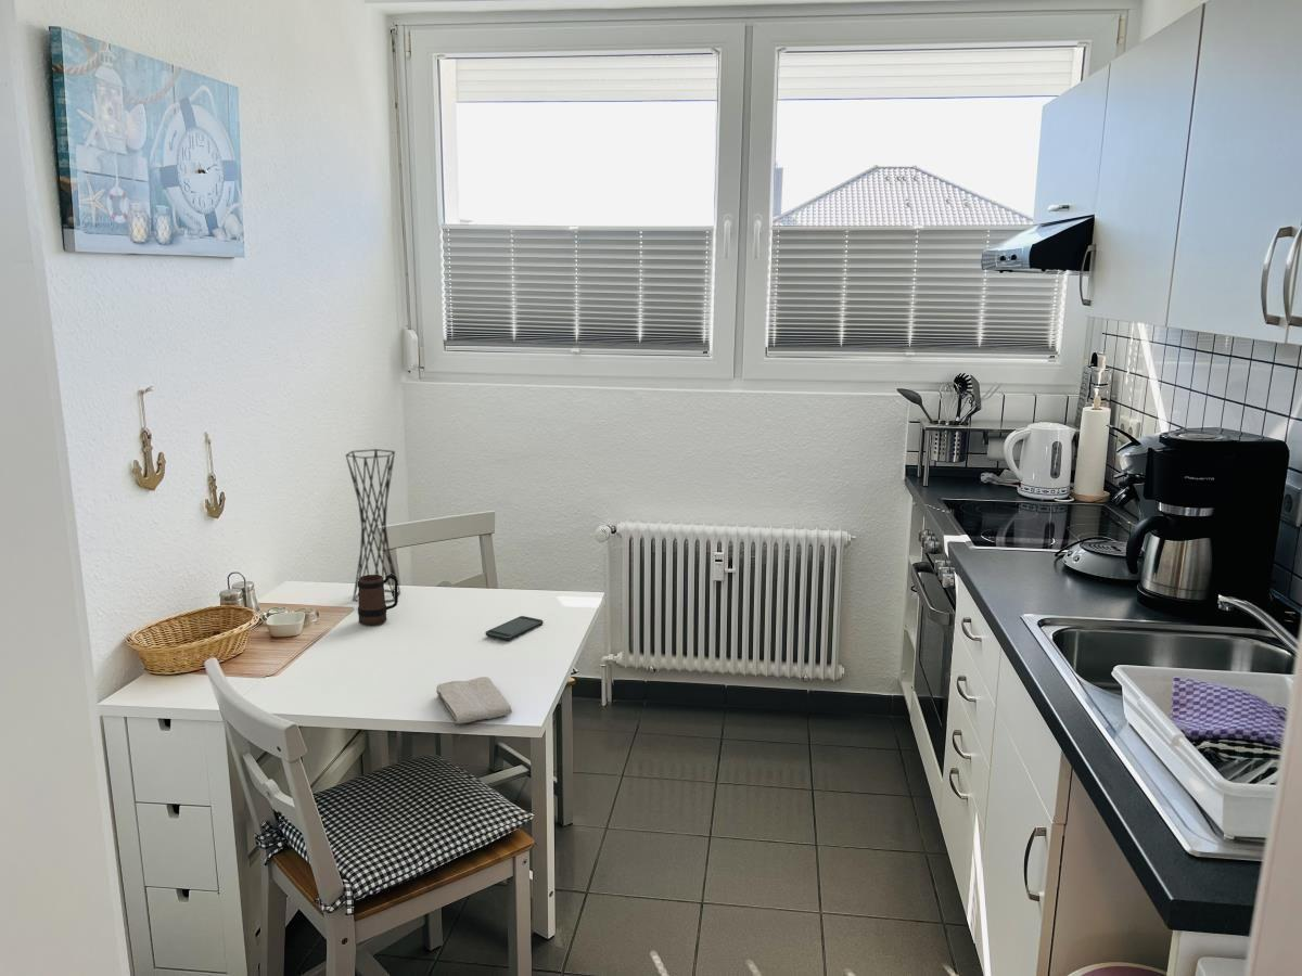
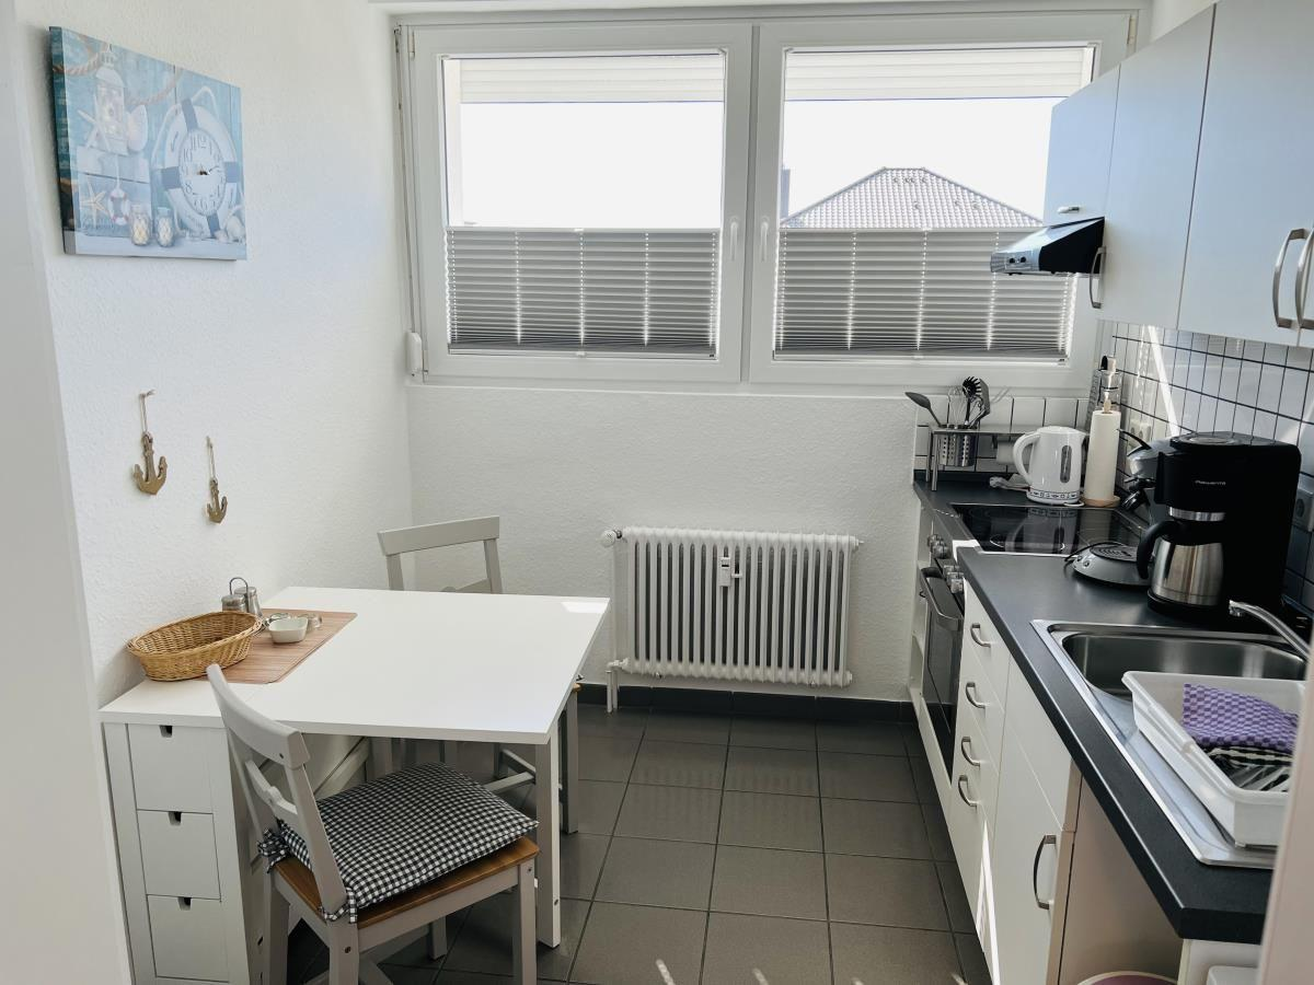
- smartphone [485,615,545,641]
- washcloth [435,676,513,724]
- mug [357,574,399,627]
- vase [344,448,401,603]
